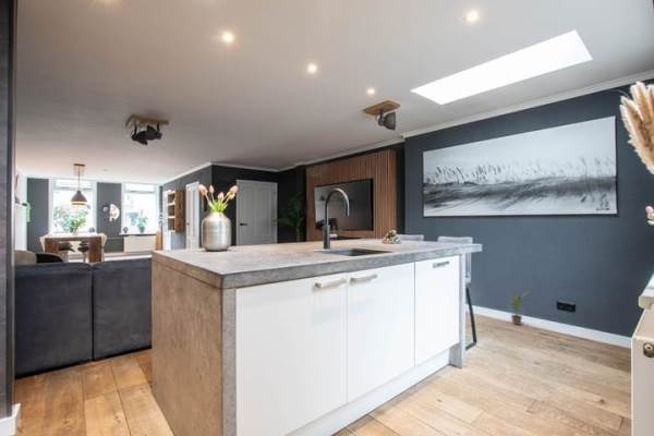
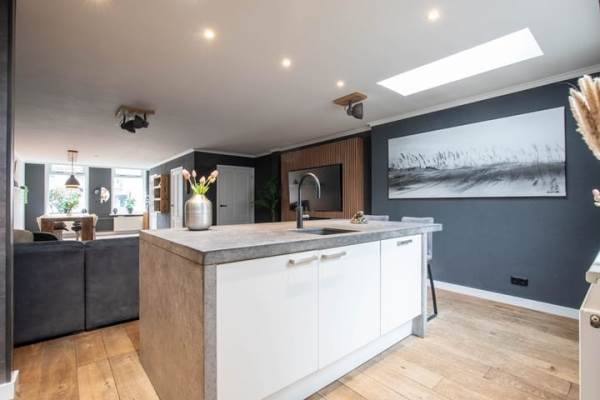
- potted plant [507,290,531,326]
